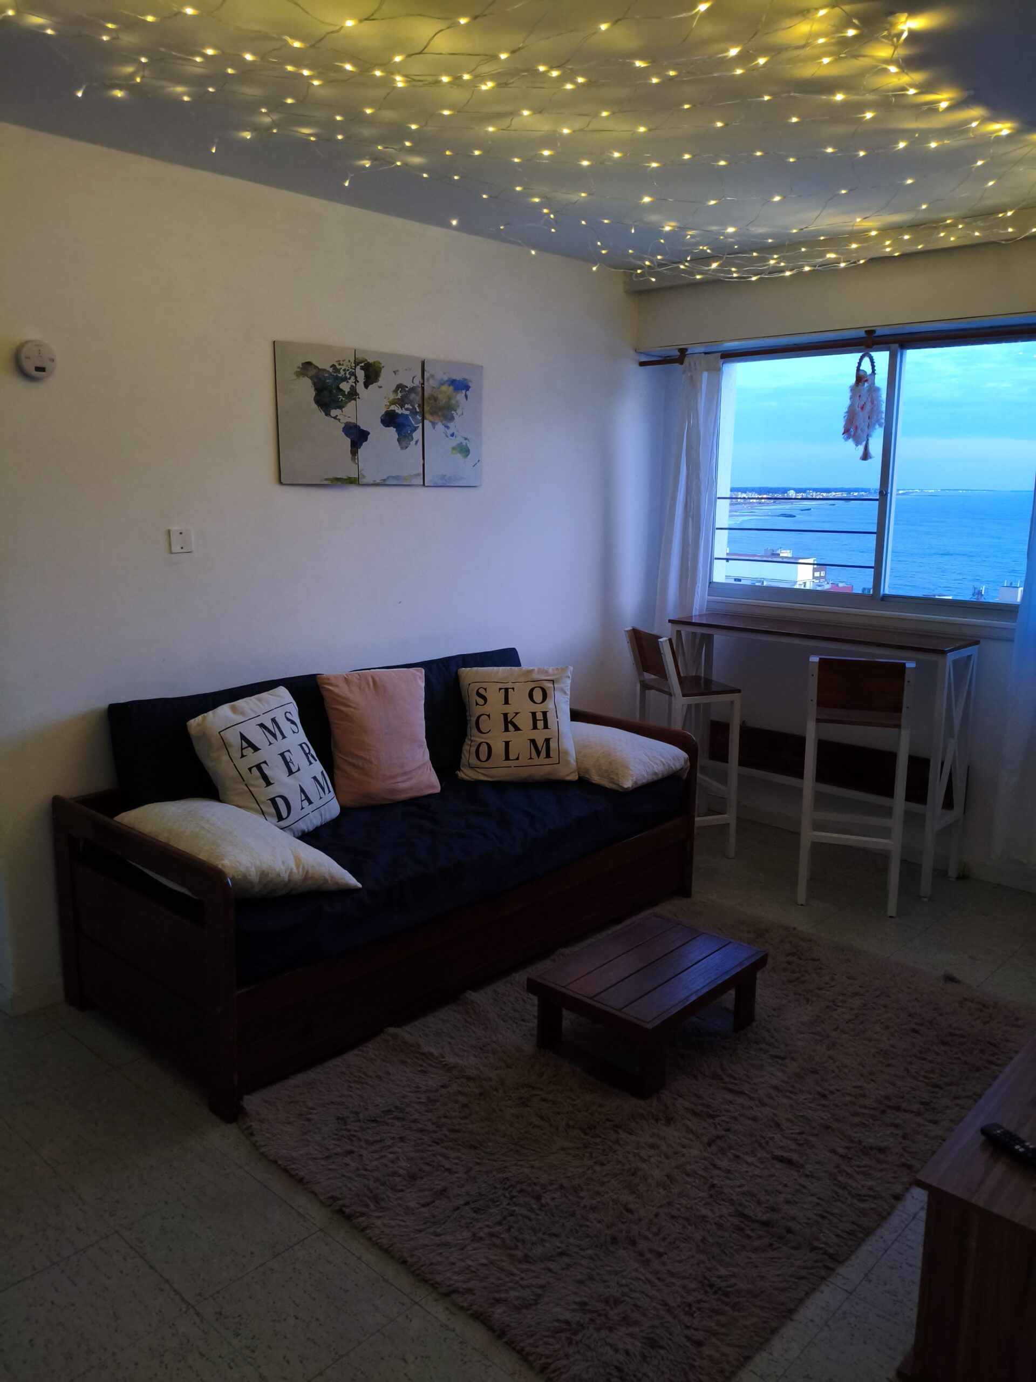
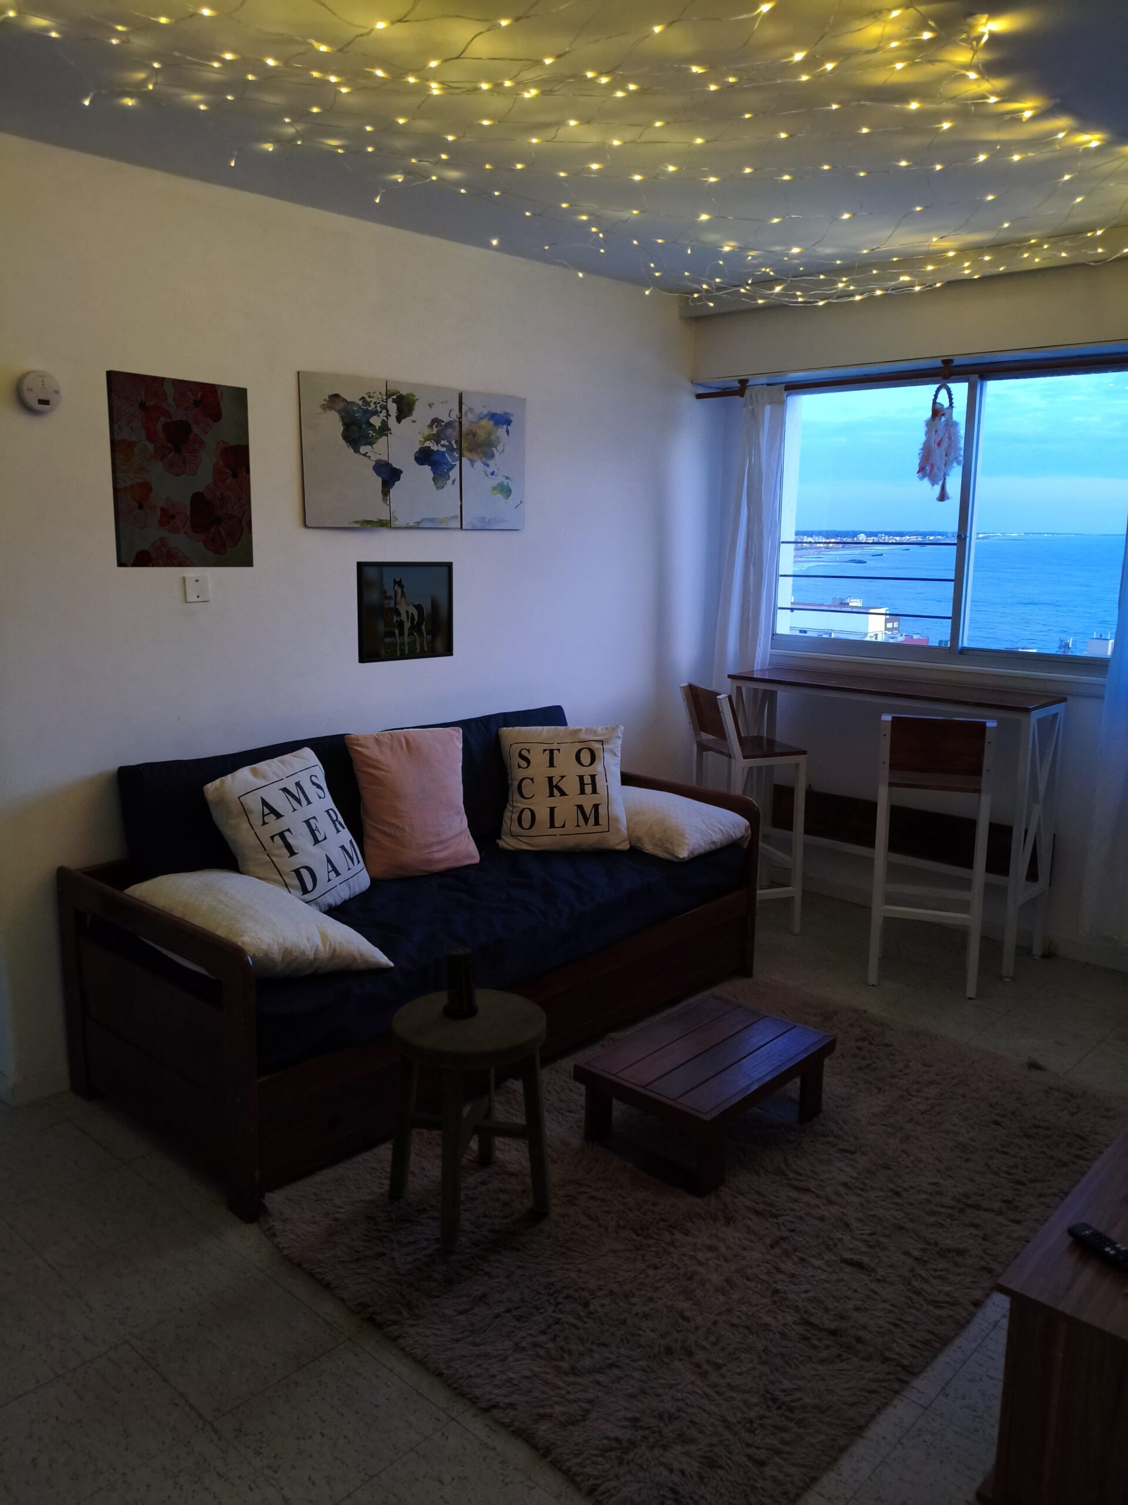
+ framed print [355,561,454,664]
+ candle [443,947,479,1019]
+ wall art [105,370,255,568]
+ stool [387,988,553,1251]
